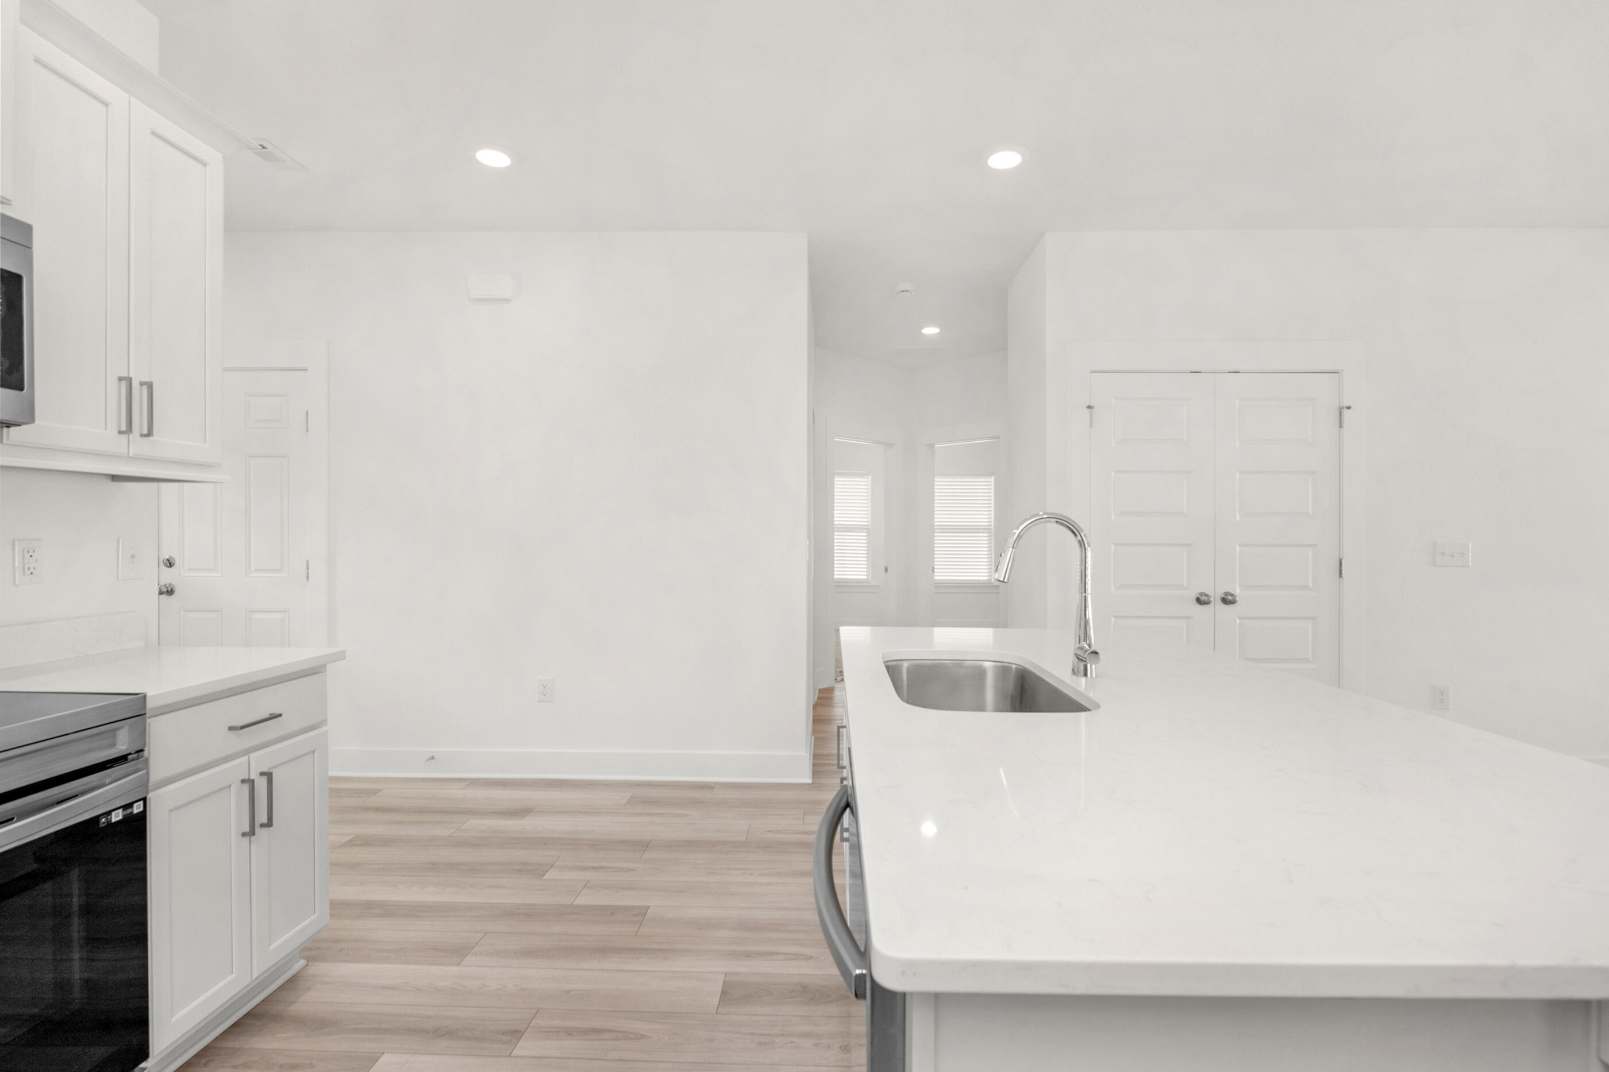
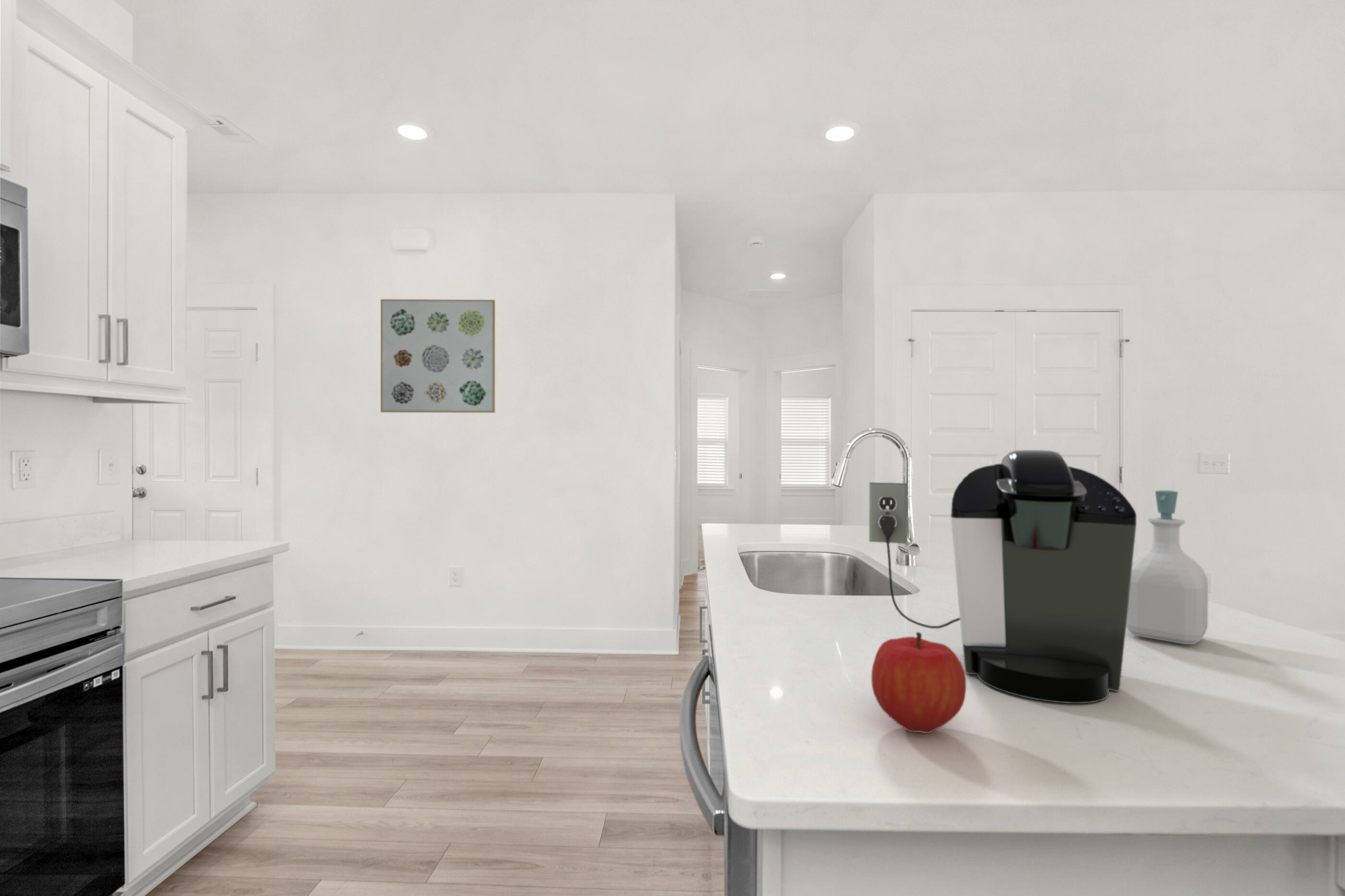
+ fruit [871,631,966,734]
+ soap bottle [1126,490,1209,645]
+ coffee maker [868,449,1137,704]
+ wall art [380,299,496,413]
